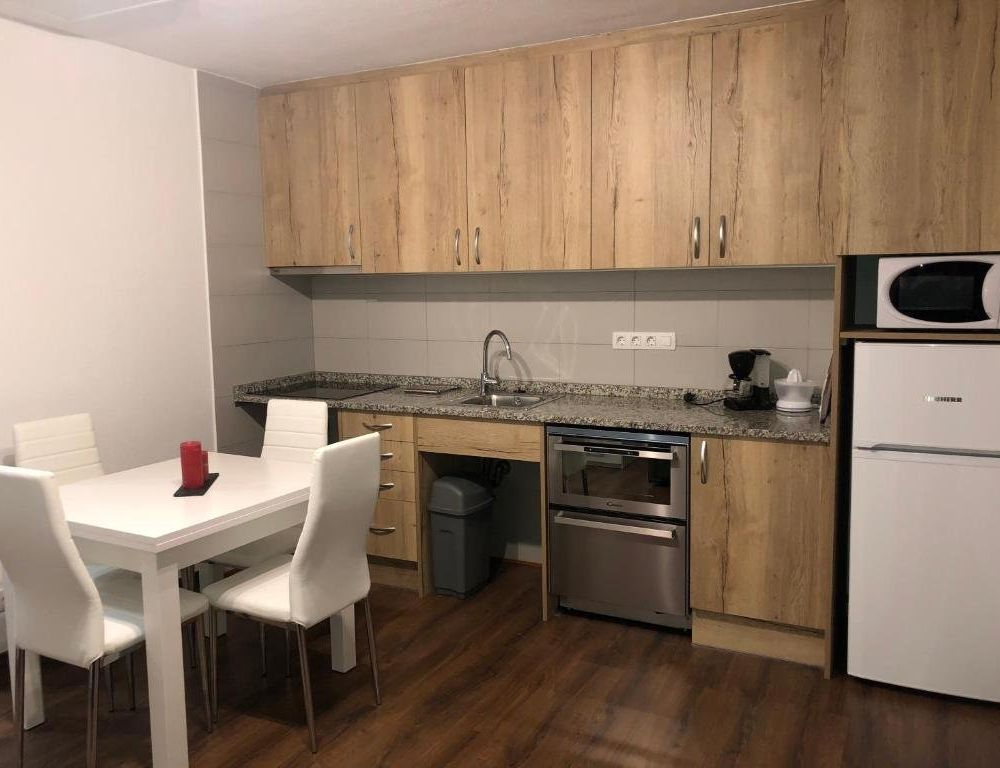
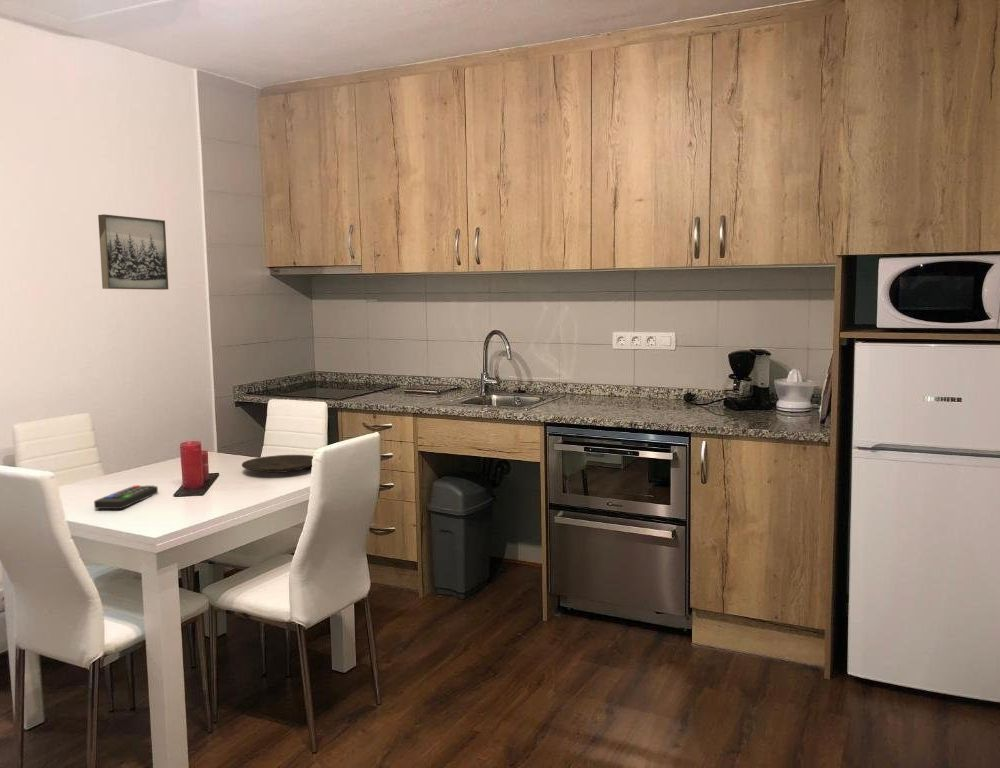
+ wall art [97,213,169,291]
+ remote control [93,484,159,510]
+ plate [241,454,314,474]
